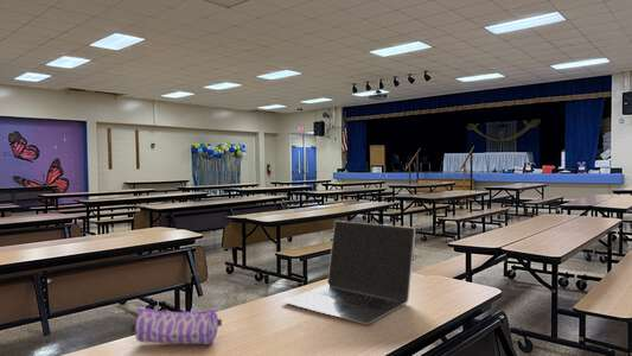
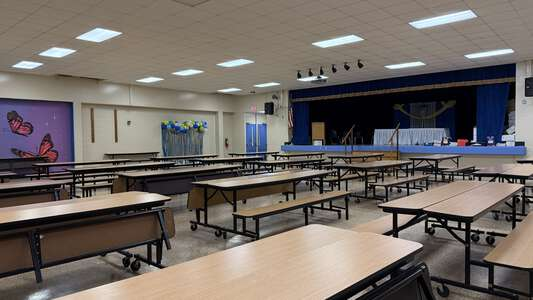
- laptop [282,220,416,325]
- pencil case [134,305,223,345]
